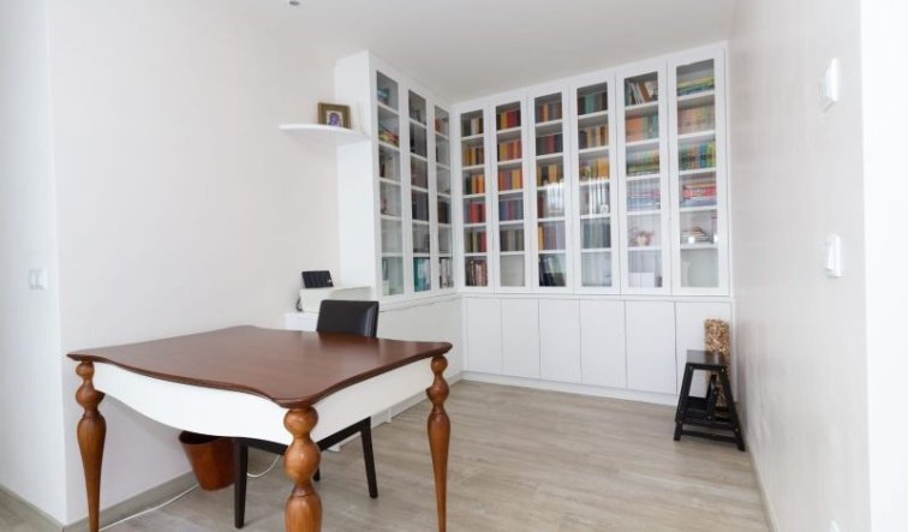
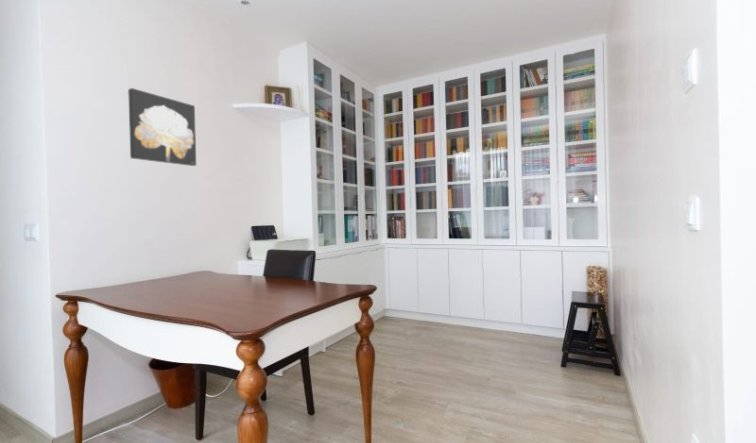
+ wall art [127,87,197,167]
